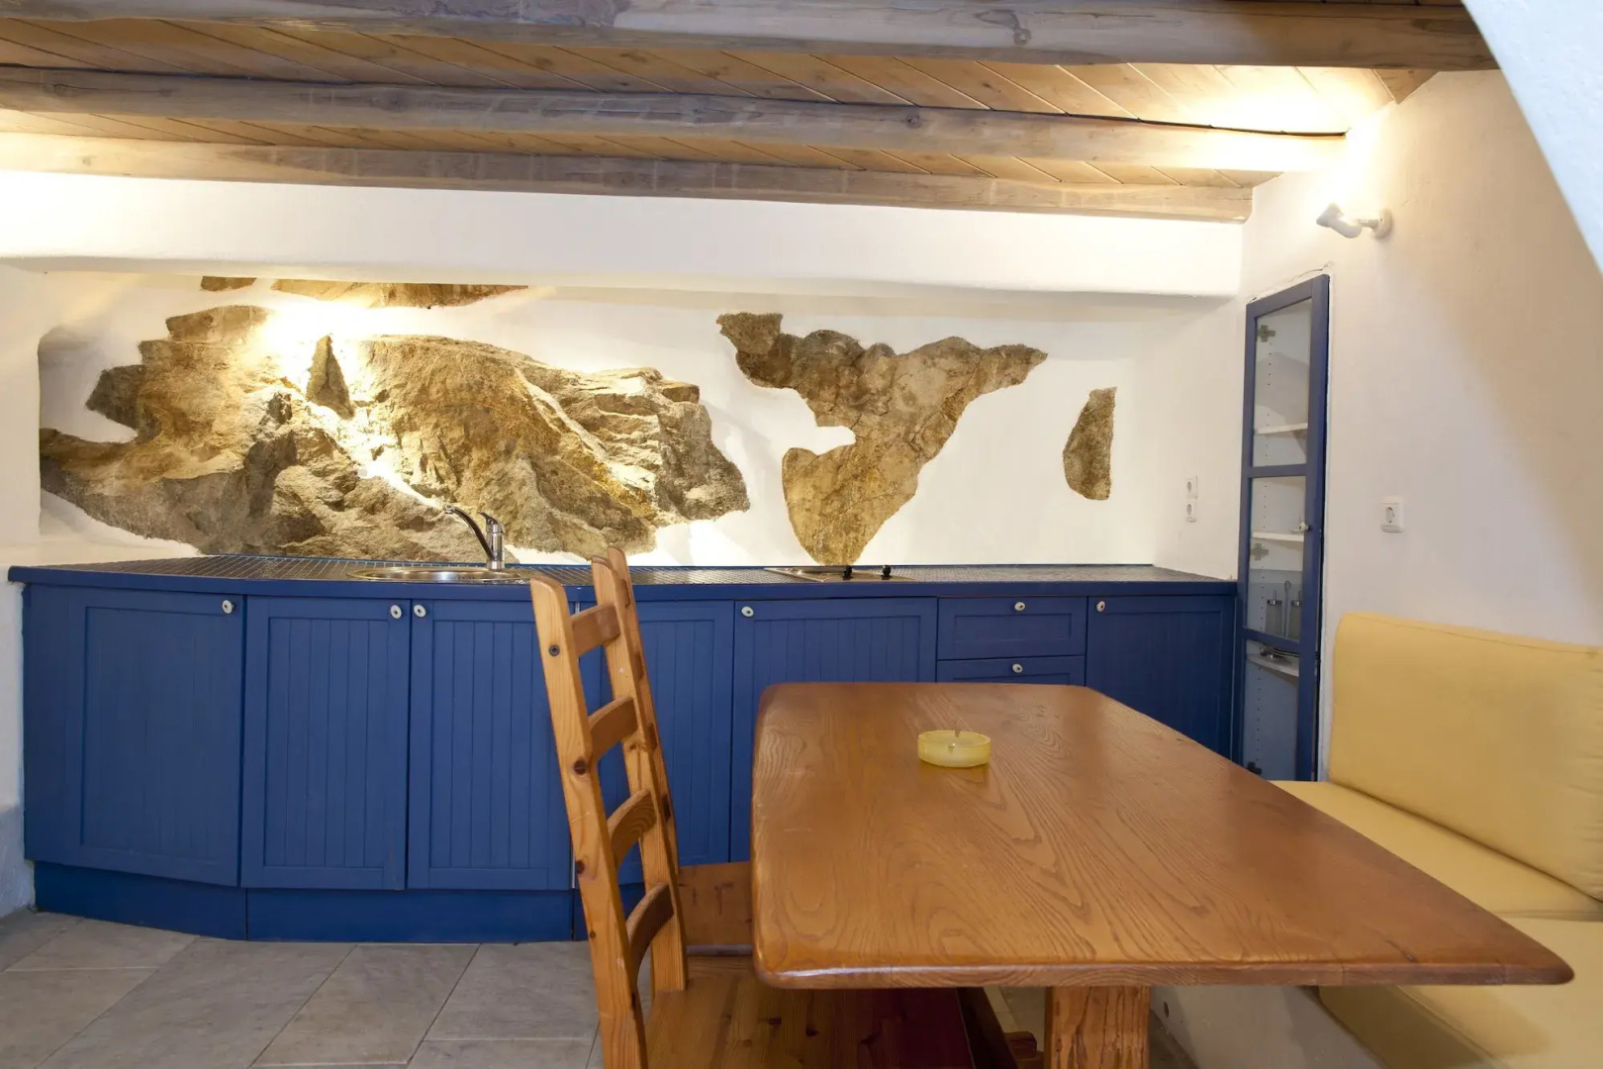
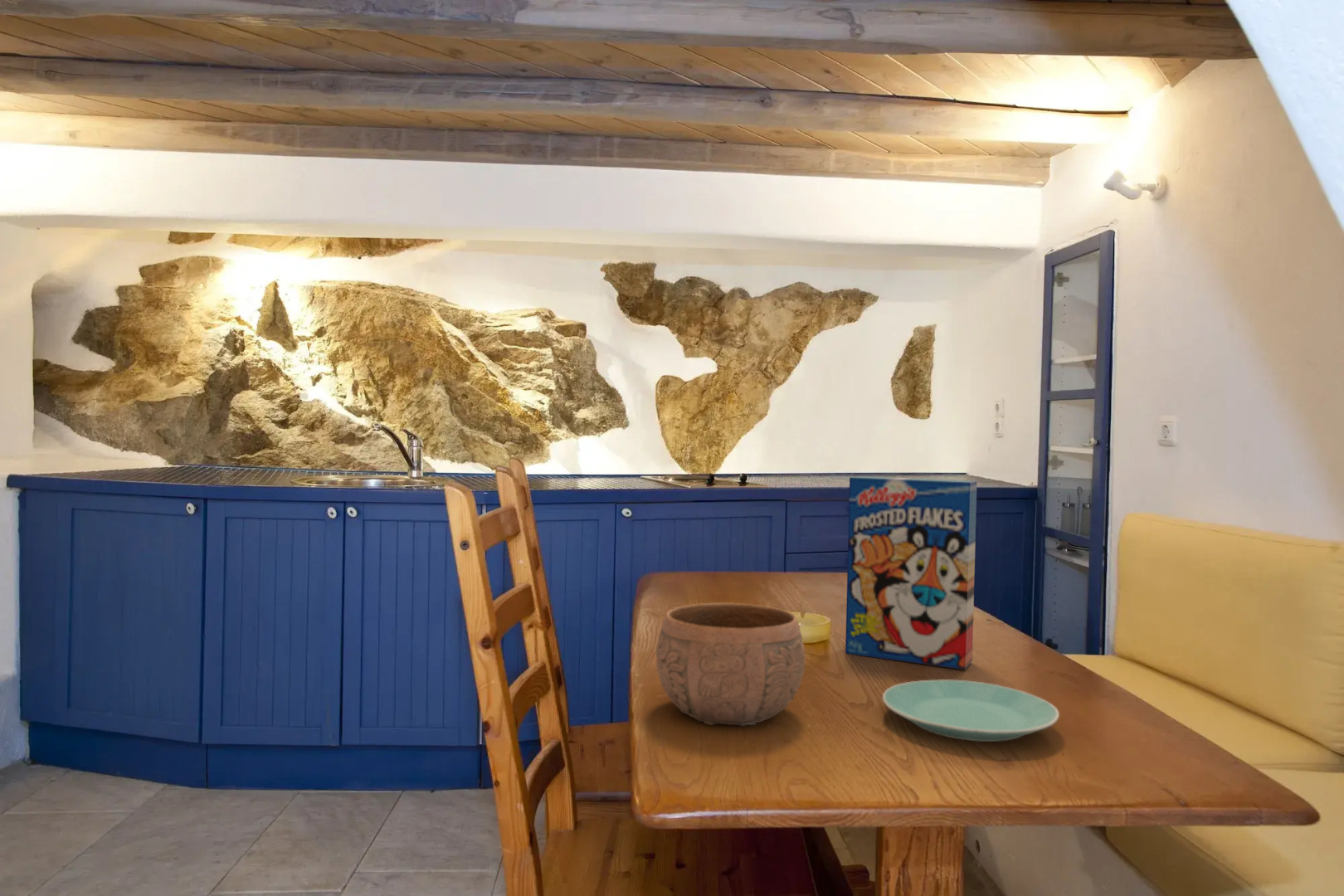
+ plate [882,679,1060,743]
+ cereal box [845,475,978,670]
+ bowl [655,602,806,726]
